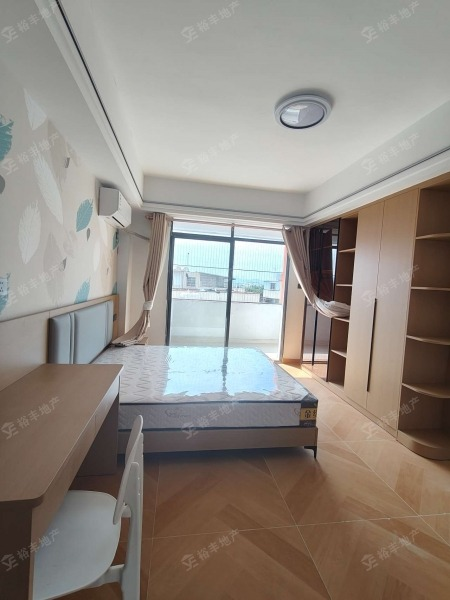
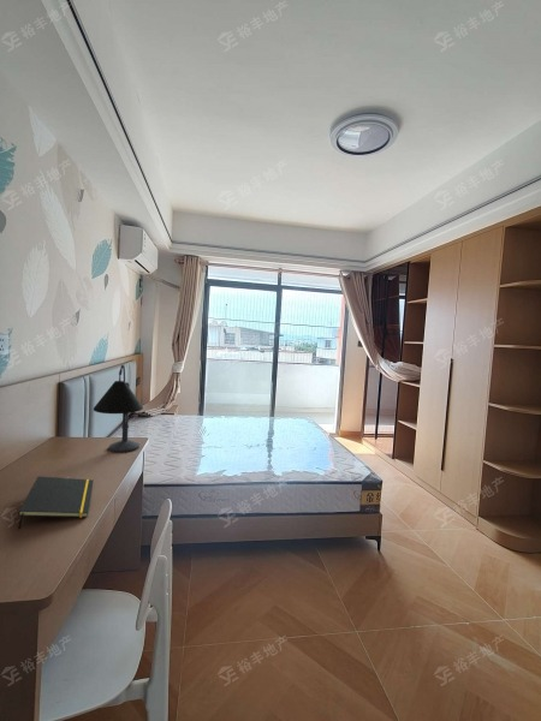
+ desk lamp [93,363,144,453]
+ notepad [17,476,95,530]
